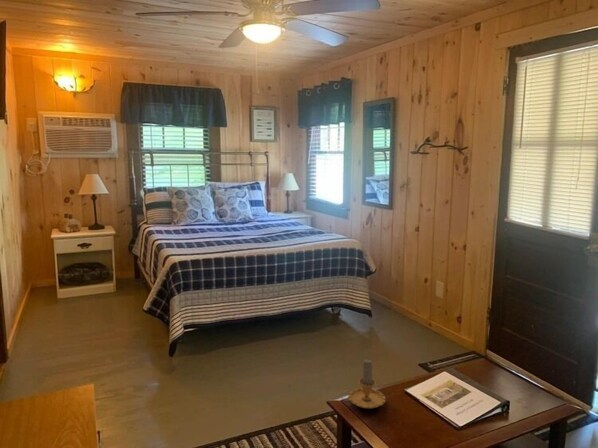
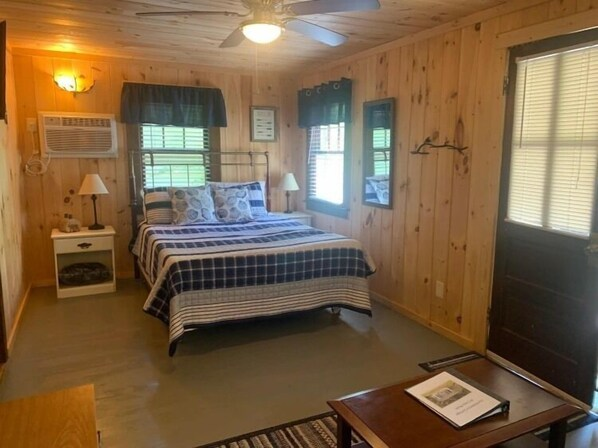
- candle [340,358,386,410]
